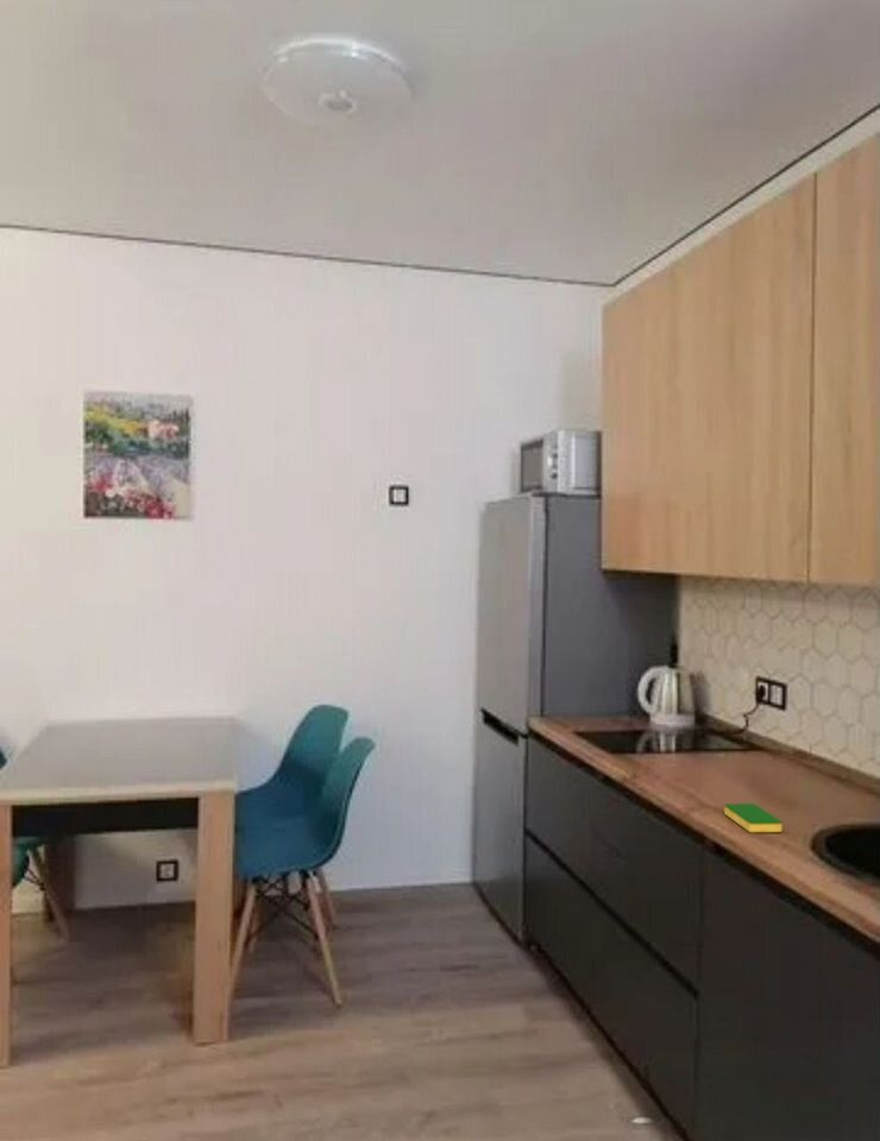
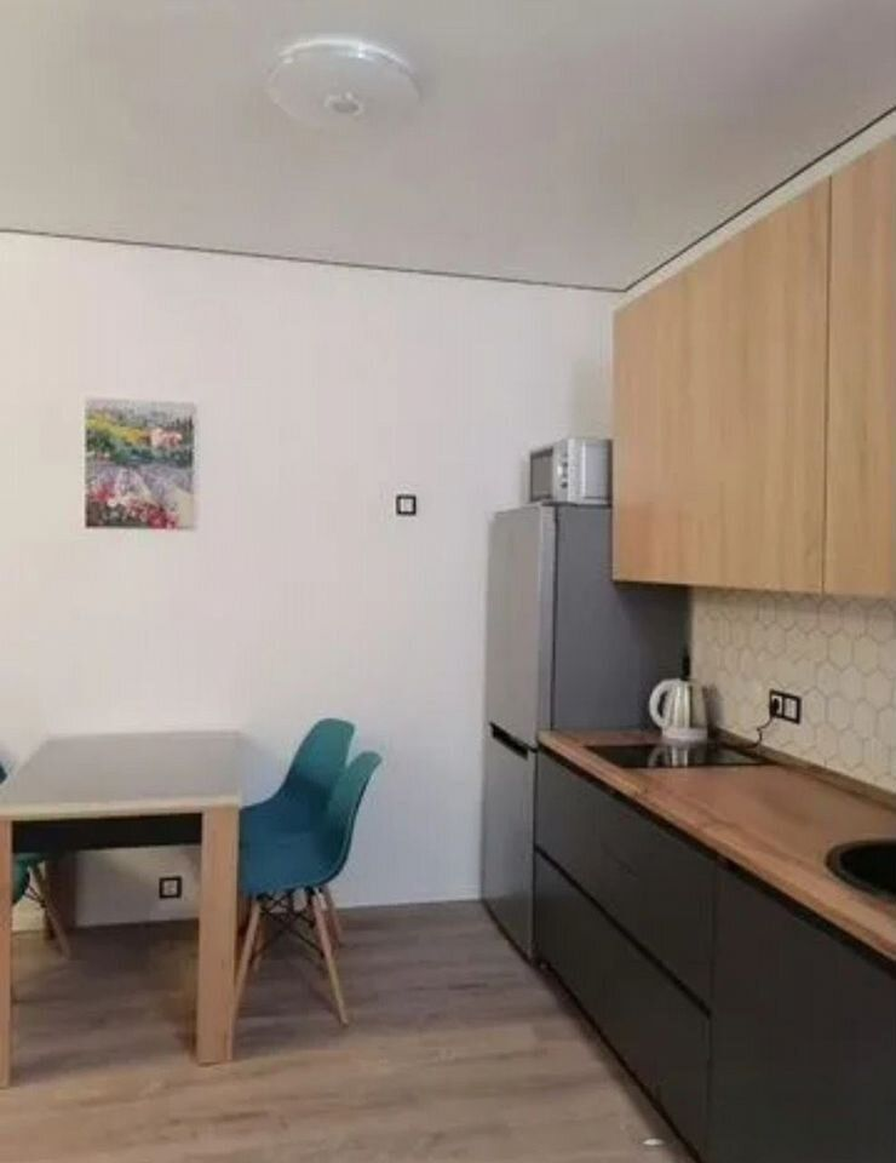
- dish sponge [723,802,784,833]
